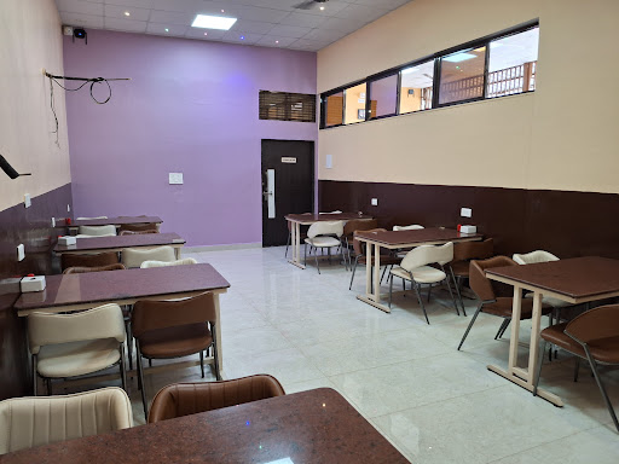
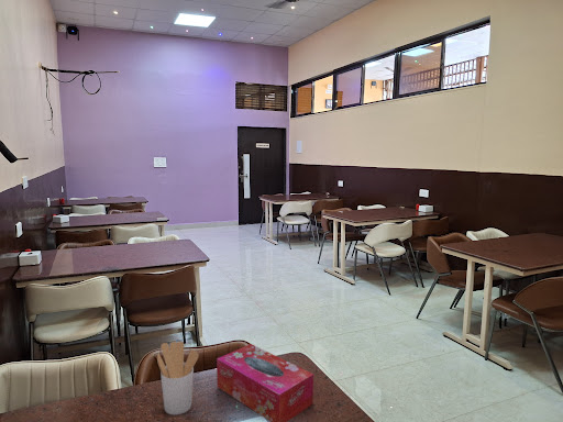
+ tissue box [216,343,314,422]
+ utensil holder [156,341,199,415]
